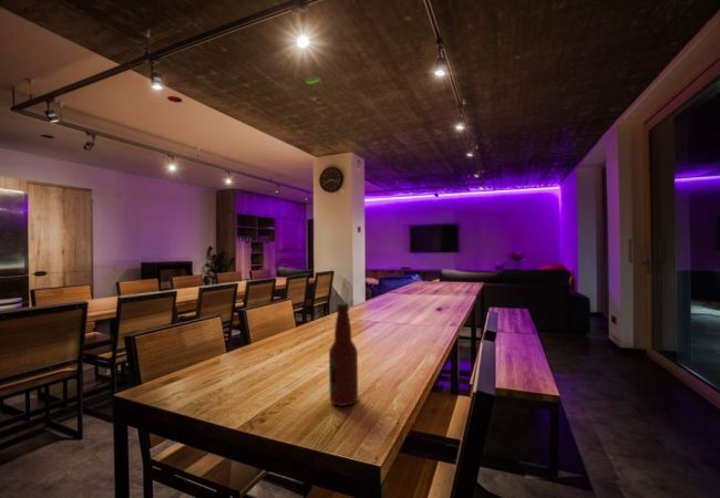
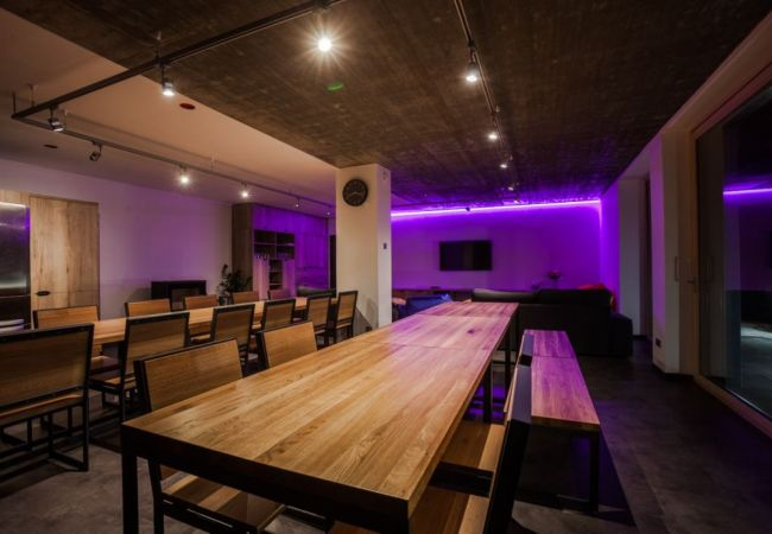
- bottle [328,301,359,407]
